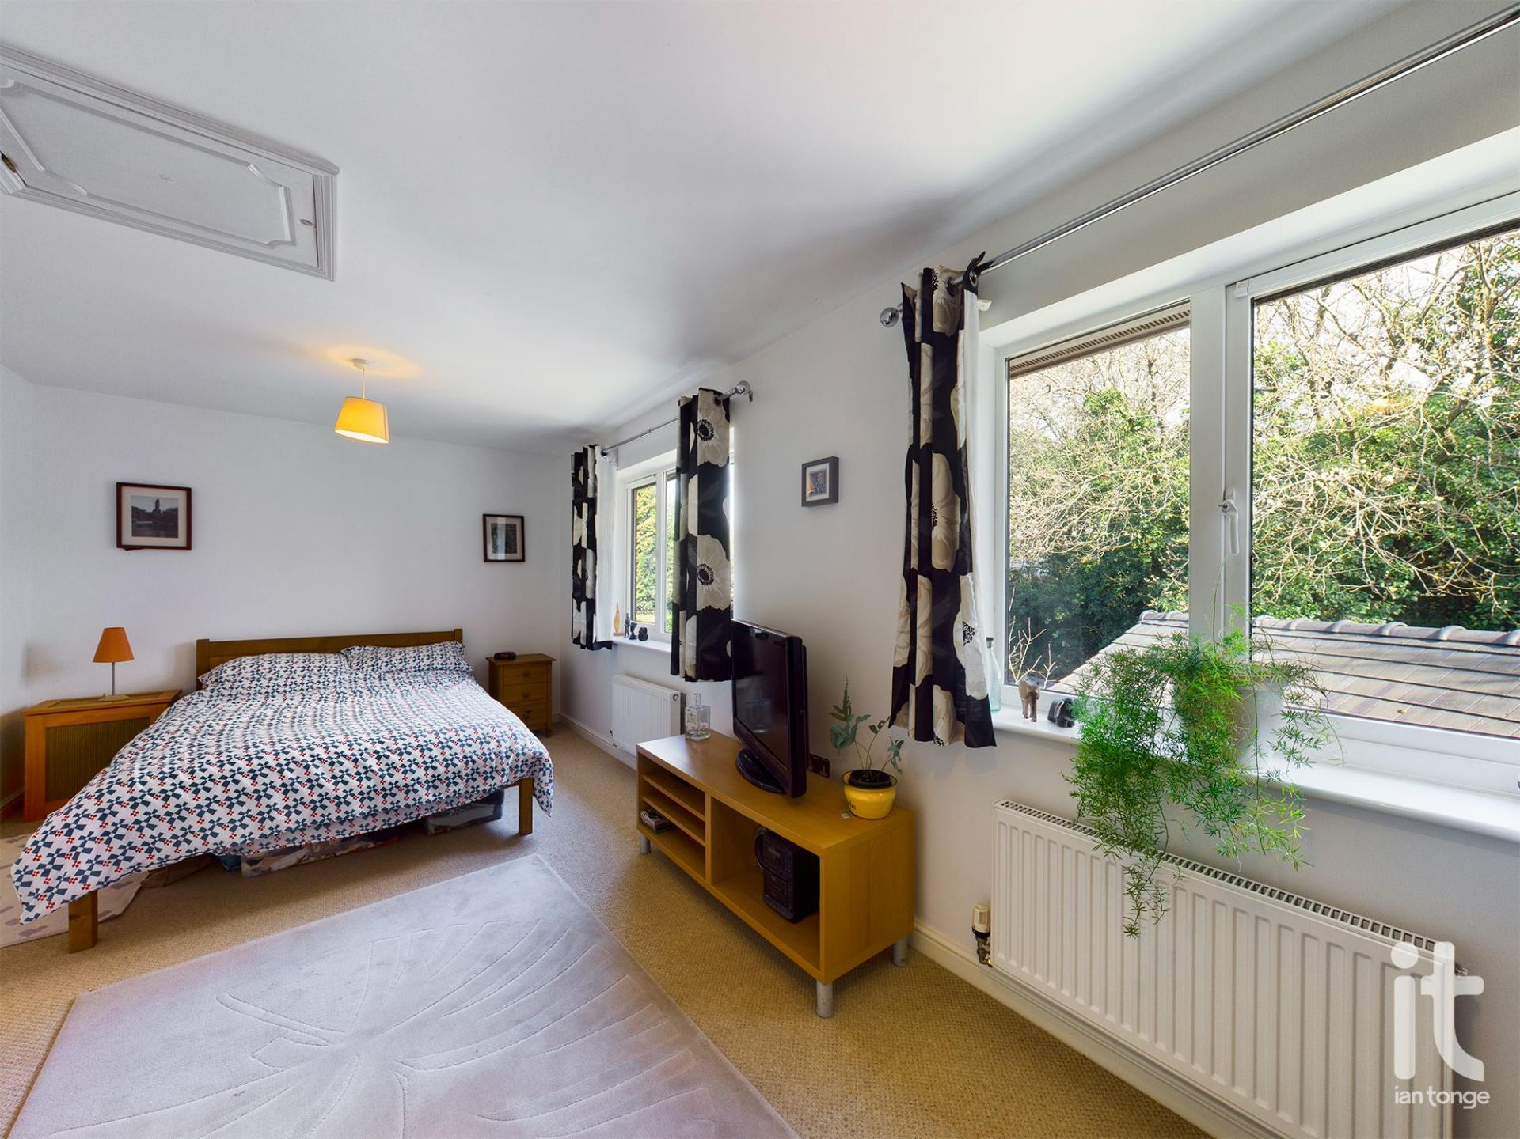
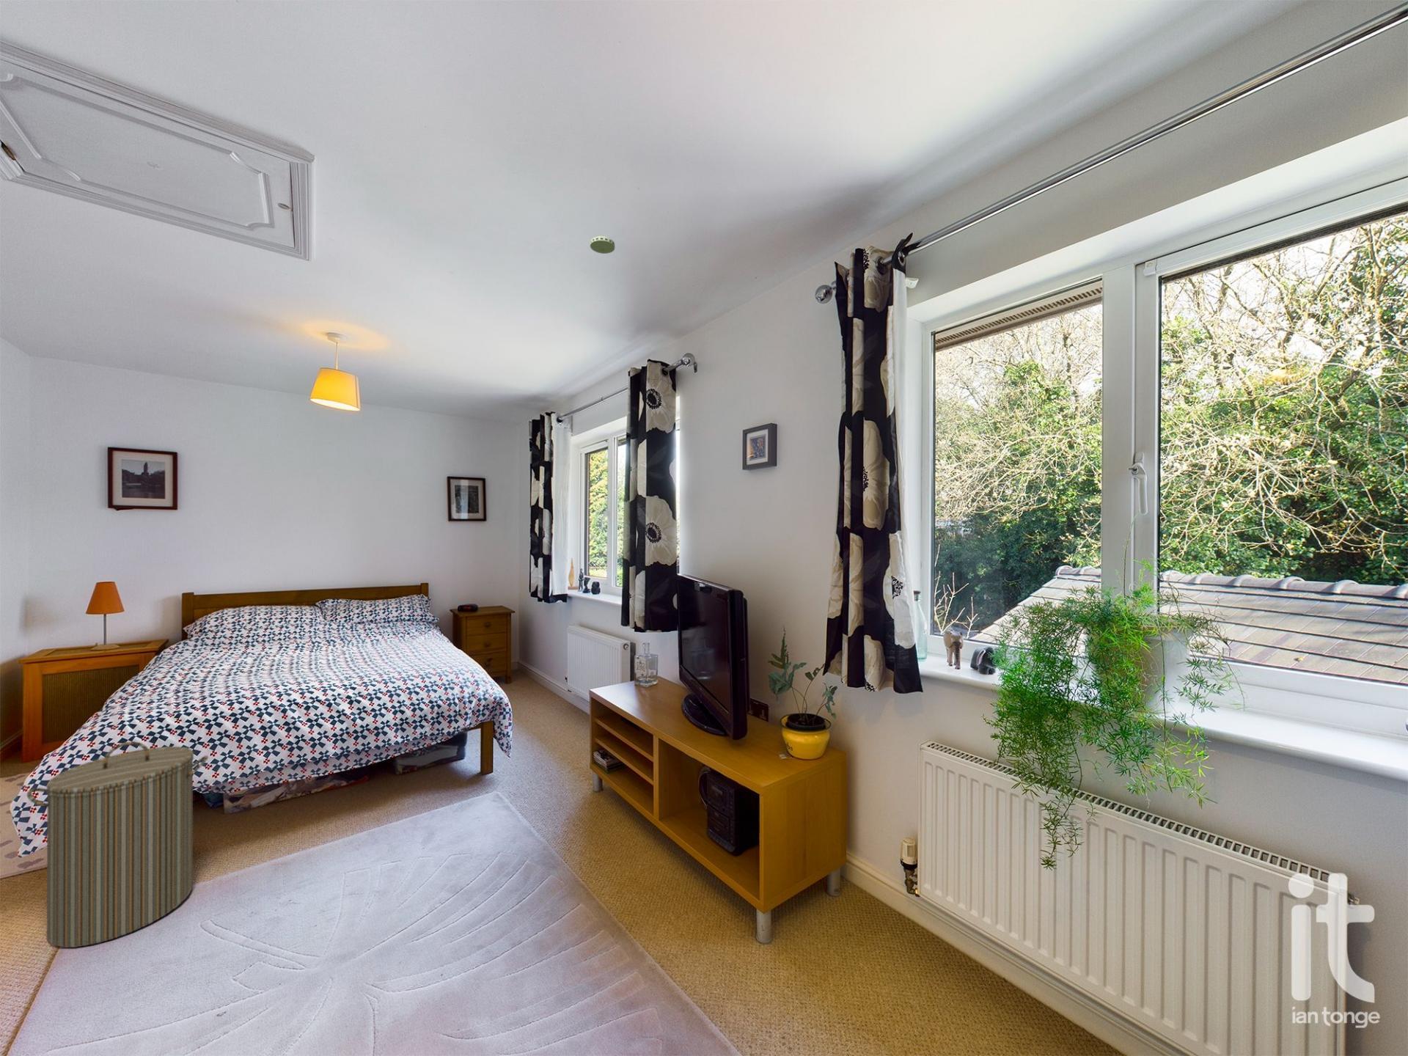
+ laundry hamper [25,741,210,948]
+ smoke detector [590,235,615,254]
